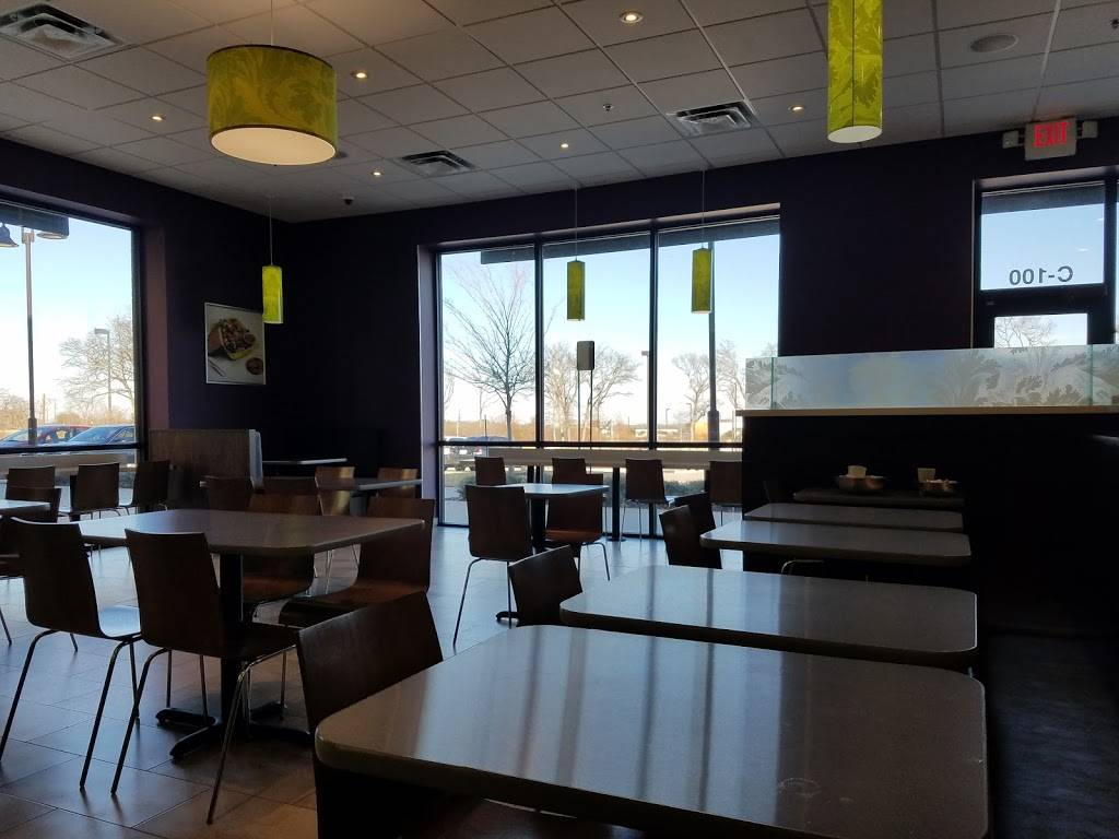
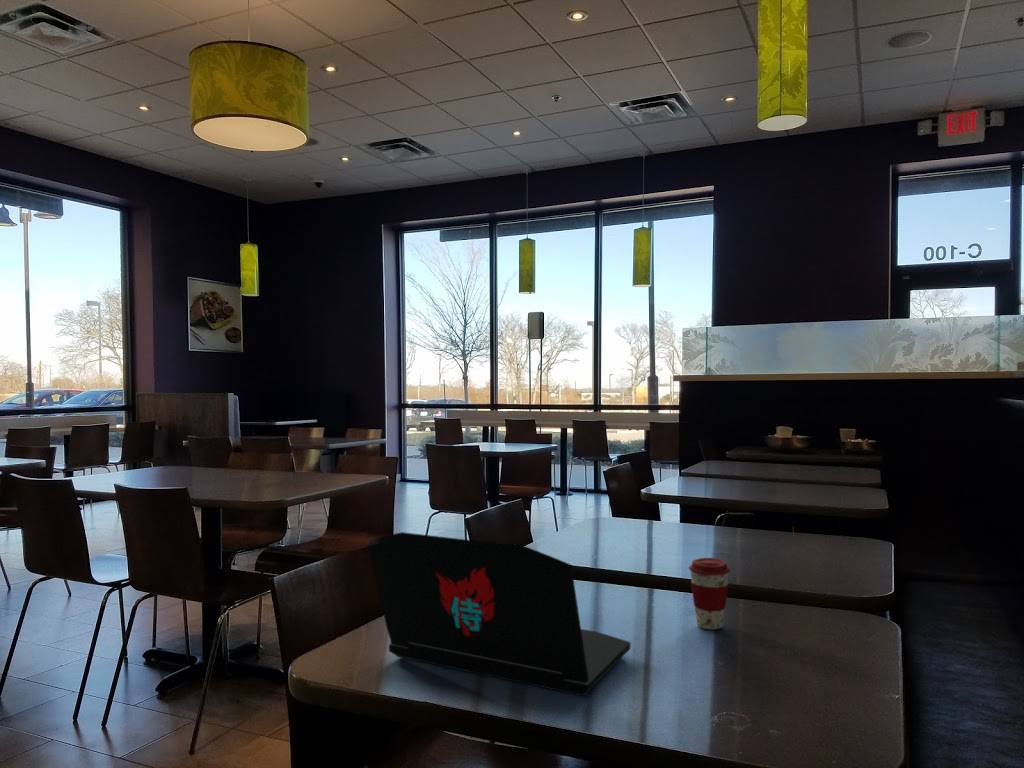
+ coffee cup [688,557,731,630]
+ laptop [367,531,631,697]
